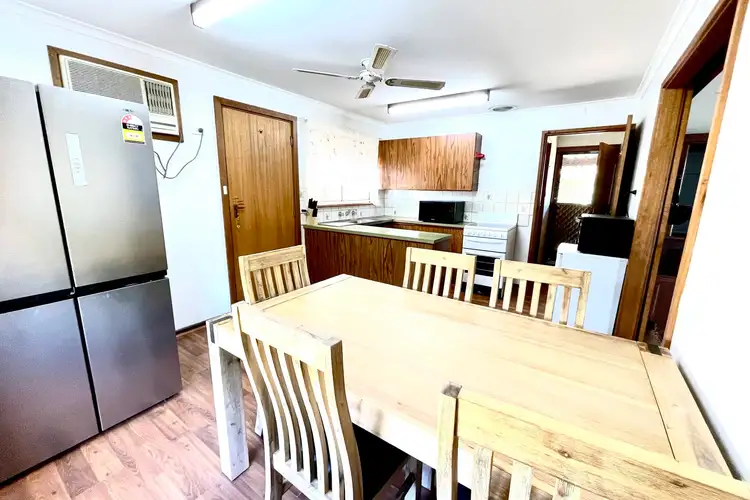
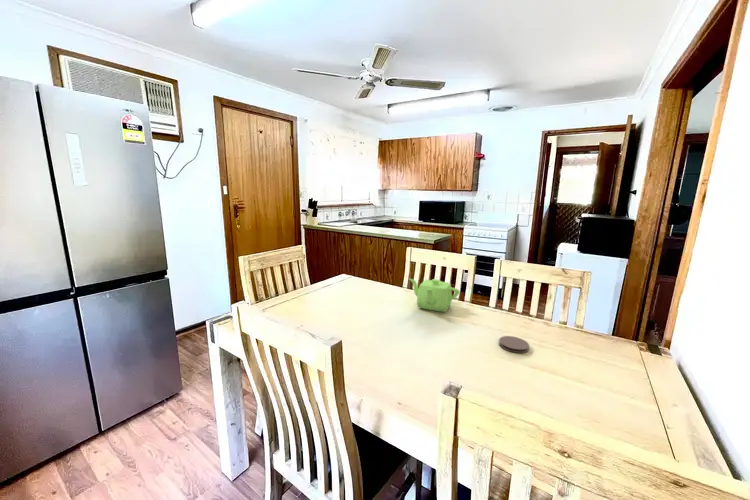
+ teapot [408,278,461,313]
+ coaster [498,335,530,354]
